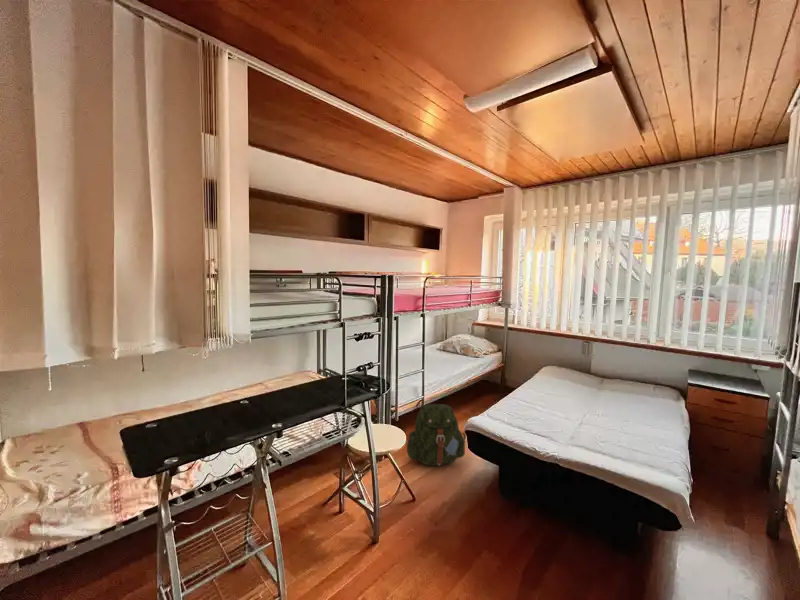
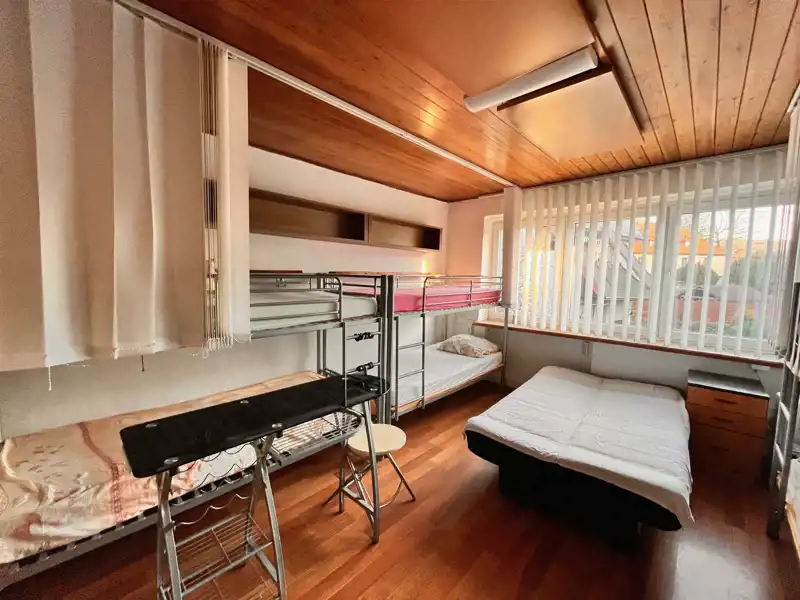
- backpack [406,403,467,466]
